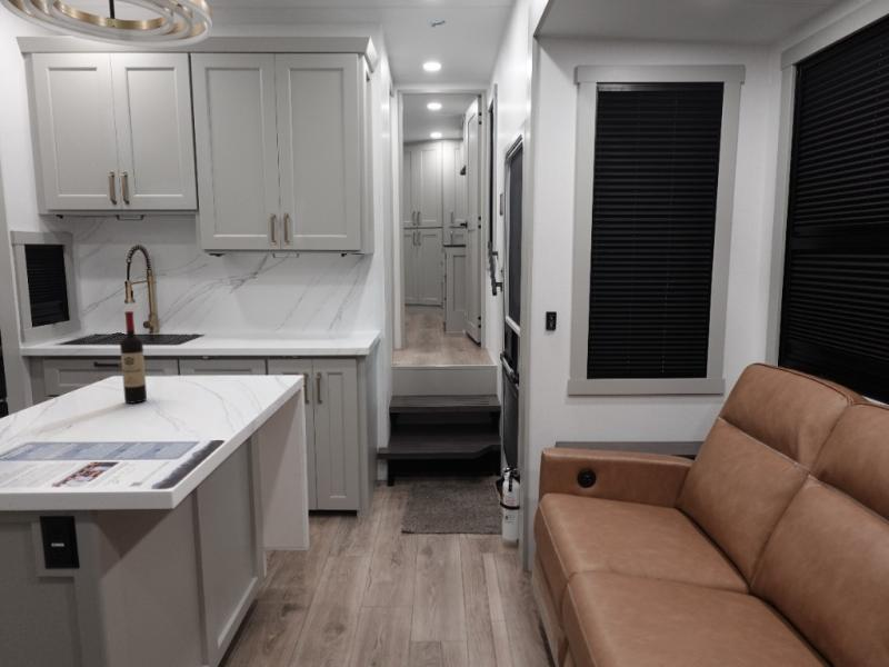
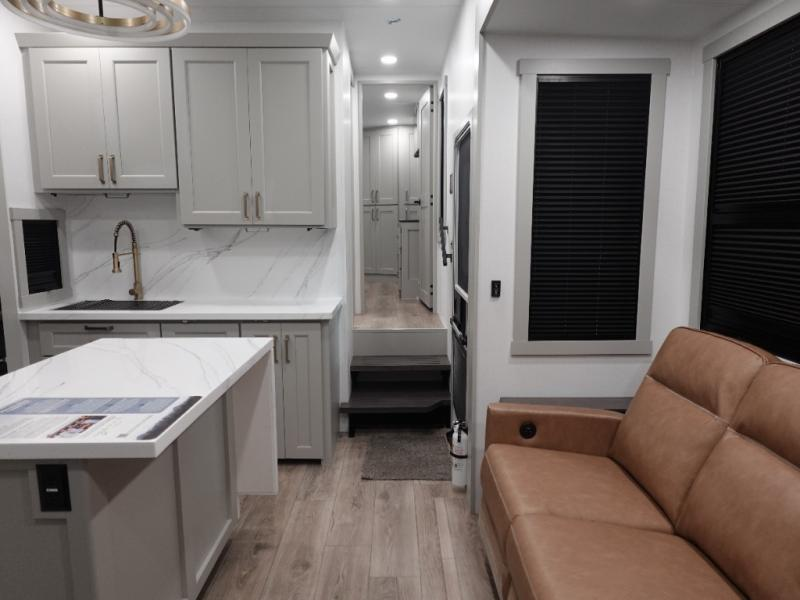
- wine bottle [119,310,148,405]
